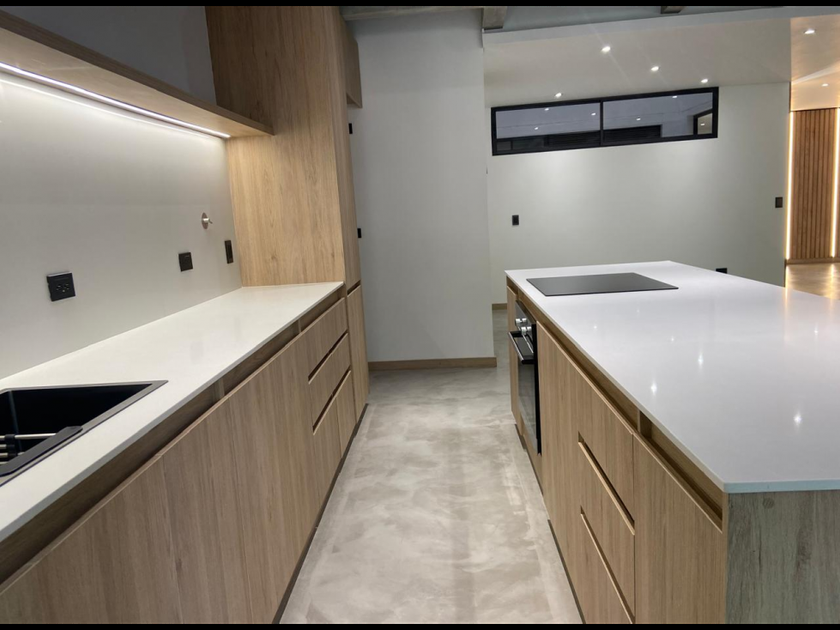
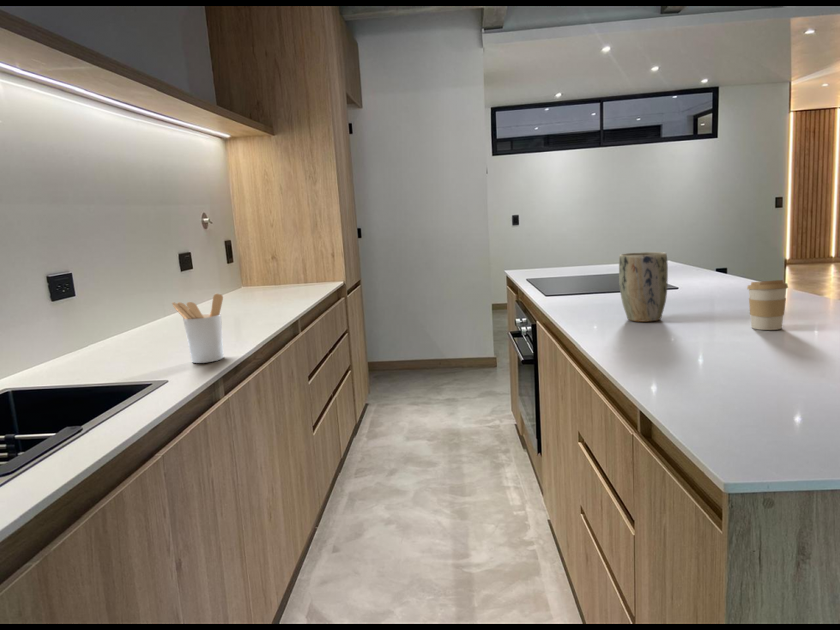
+ utensil holder [171,293,225,364]
+ coffee cup [746,279,789,331]
+ plant pot [618,251,669,323]
